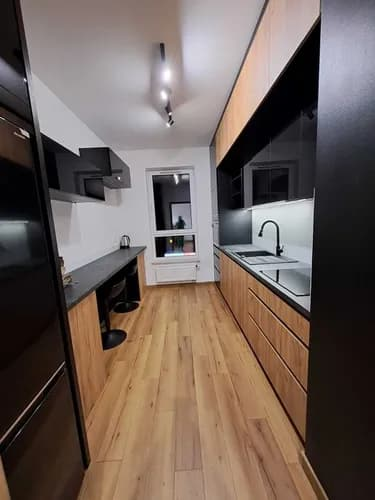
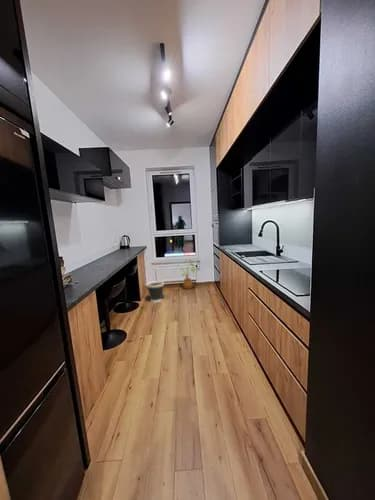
+ house plant [176,258,201,290]
+ wastebasket [145,280,165,303]
